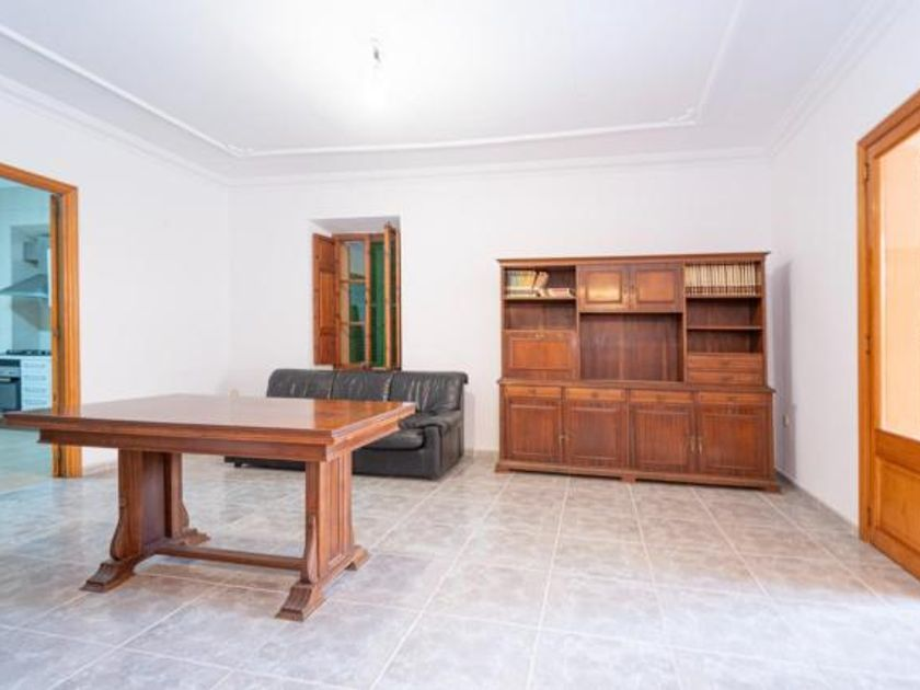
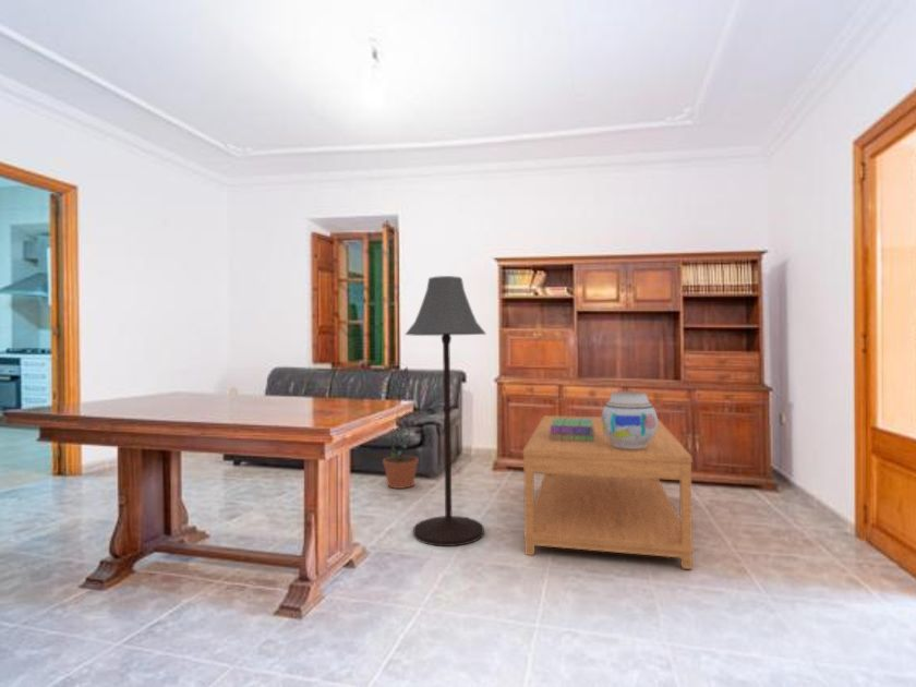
+ coffee table [522,414,695,570]
+ floor lamp [403,275,487,547]
+ decorative plant [382,365,420,490]
+ stack of books [550,419,594,442]
+ vase [601,390,659,449]
